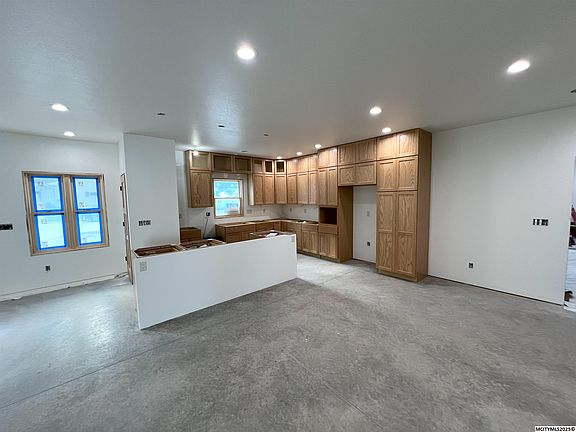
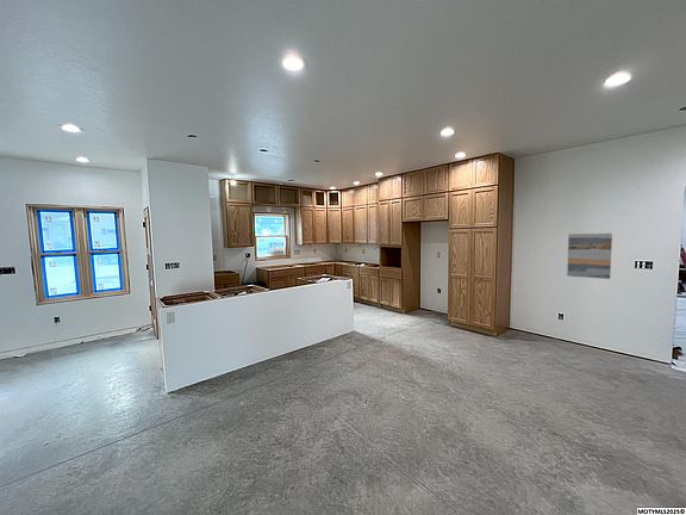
+ wall art [566,232,613,280]
